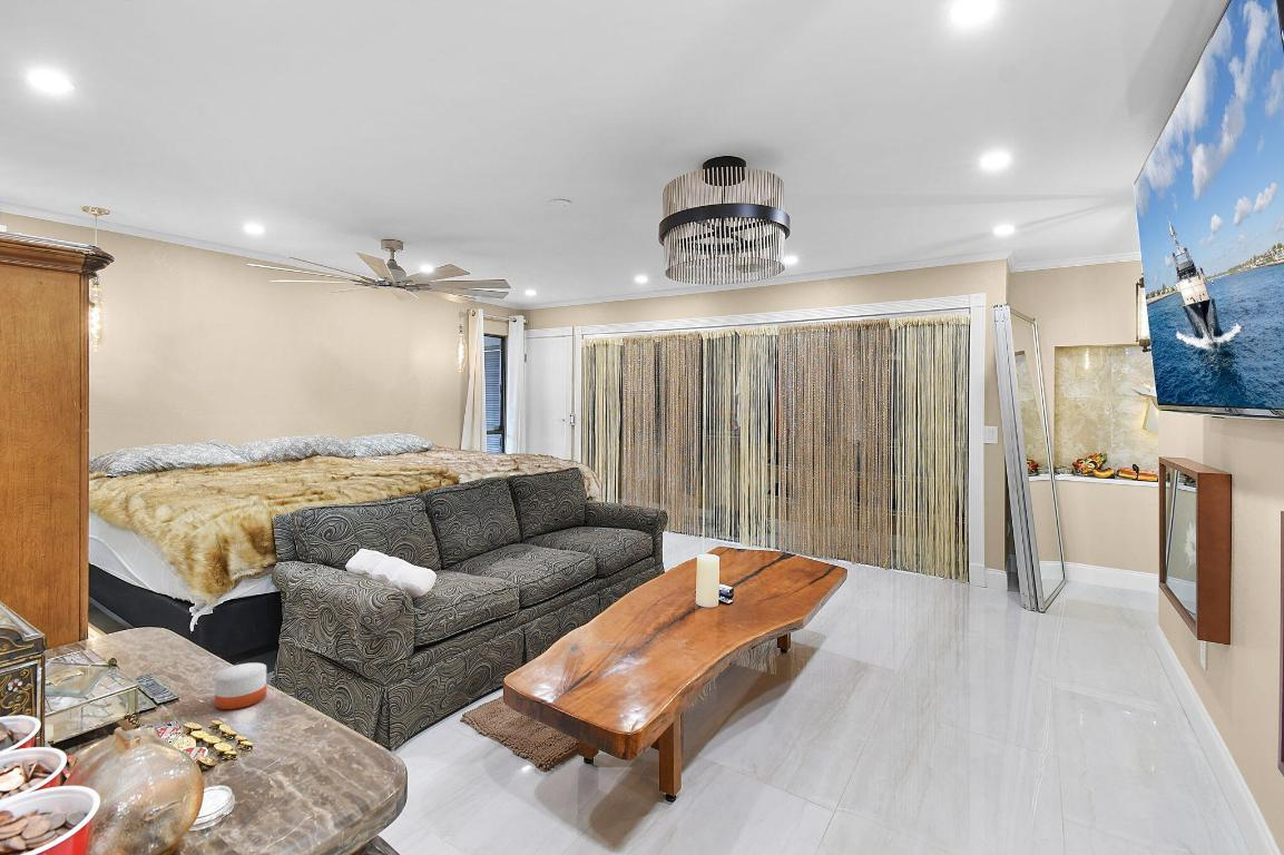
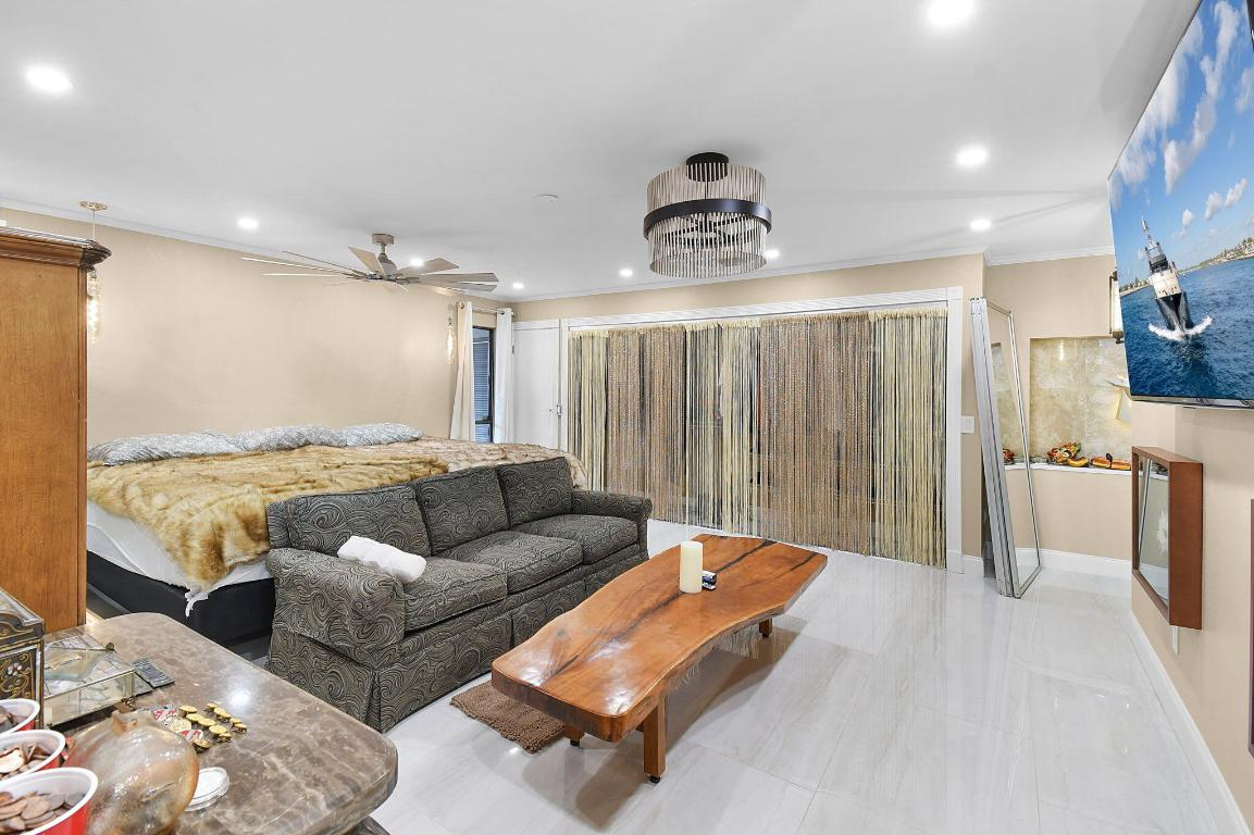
- candle [214,661,267,710]
